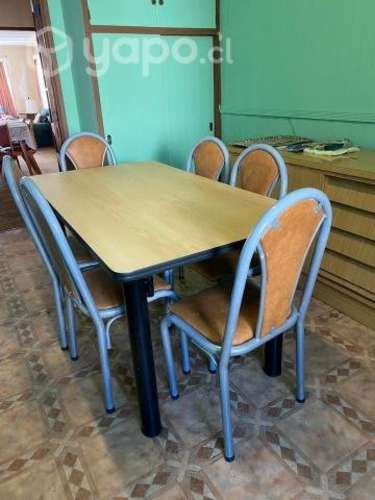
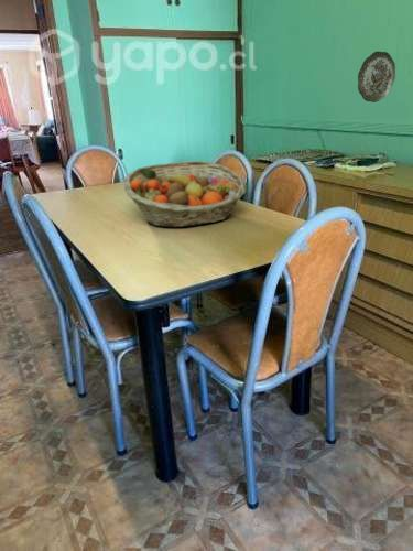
+ fruit basket [123,160,248,228]
+ decorative plate [357,51,396,104]
